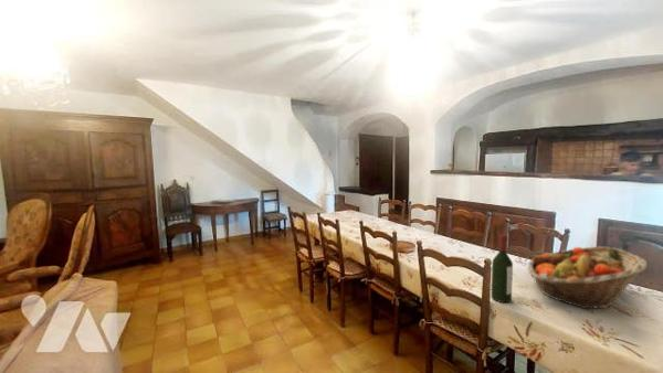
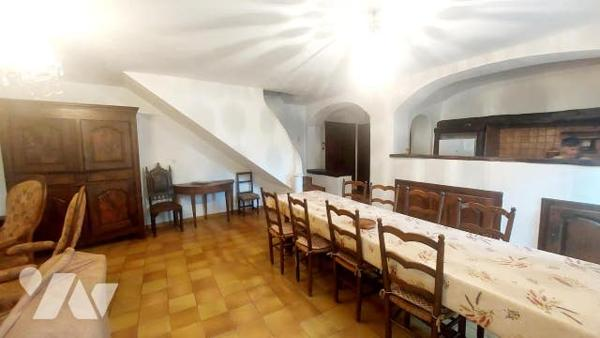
- wine bottle [491,234,514,303]
- fruit basket [527,246,648,309]
